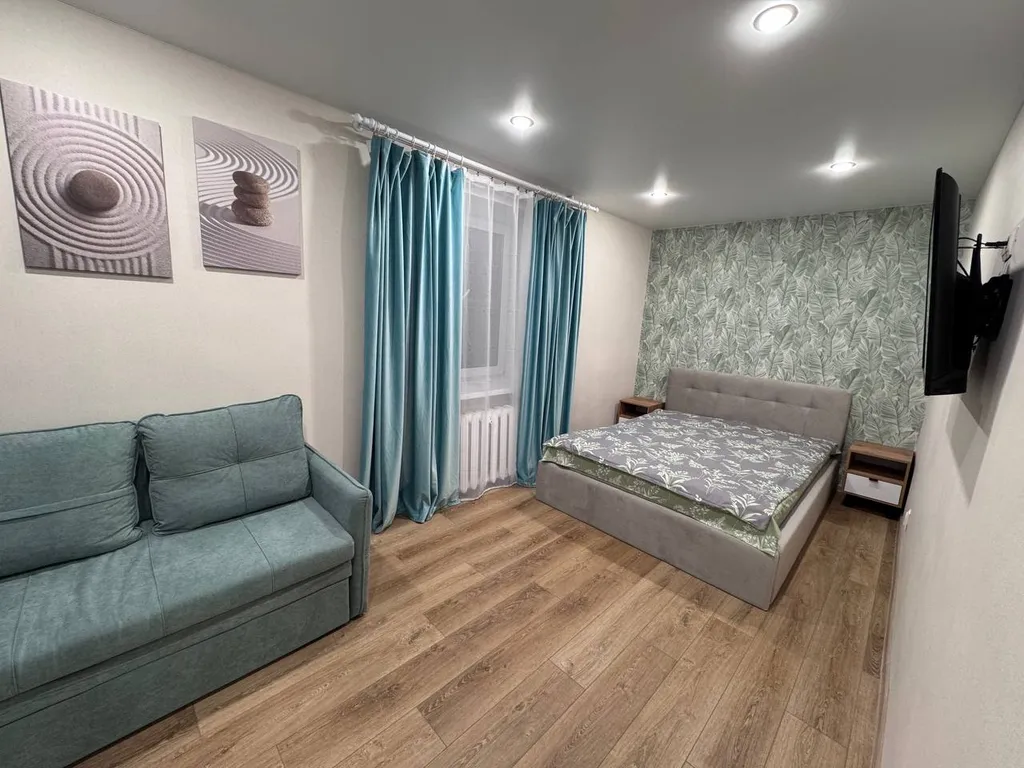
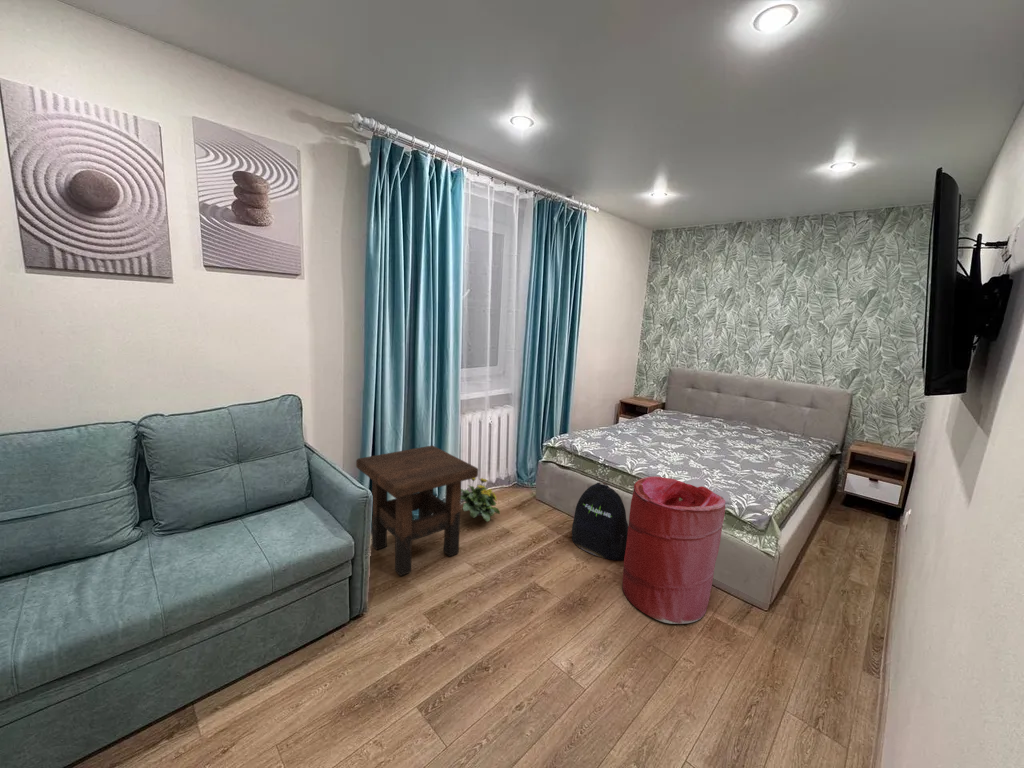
+ side table [355,444,479,577]
+ flowering plant [461,477,501,523]
+ laundry hamper [621,475,726,625]
+ backpack [571,481,629,561]
